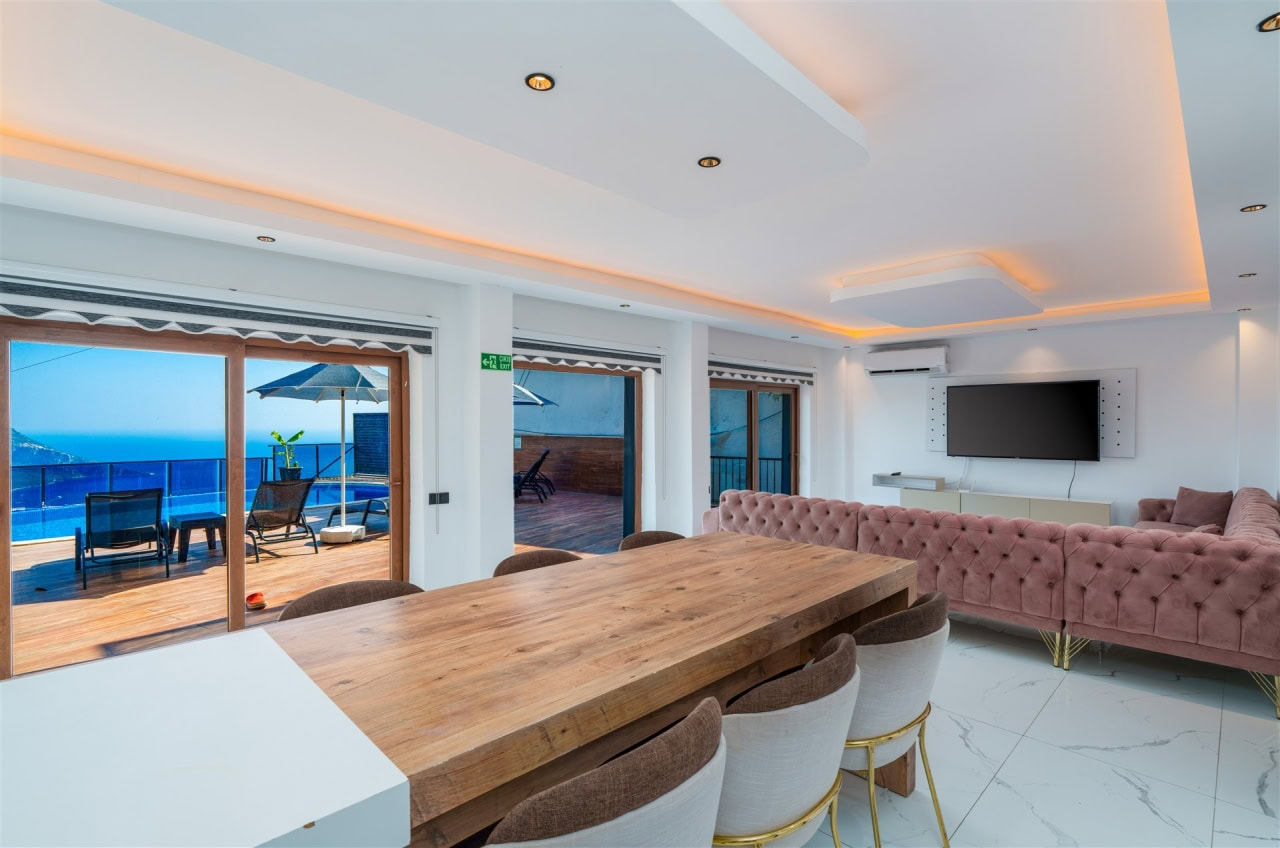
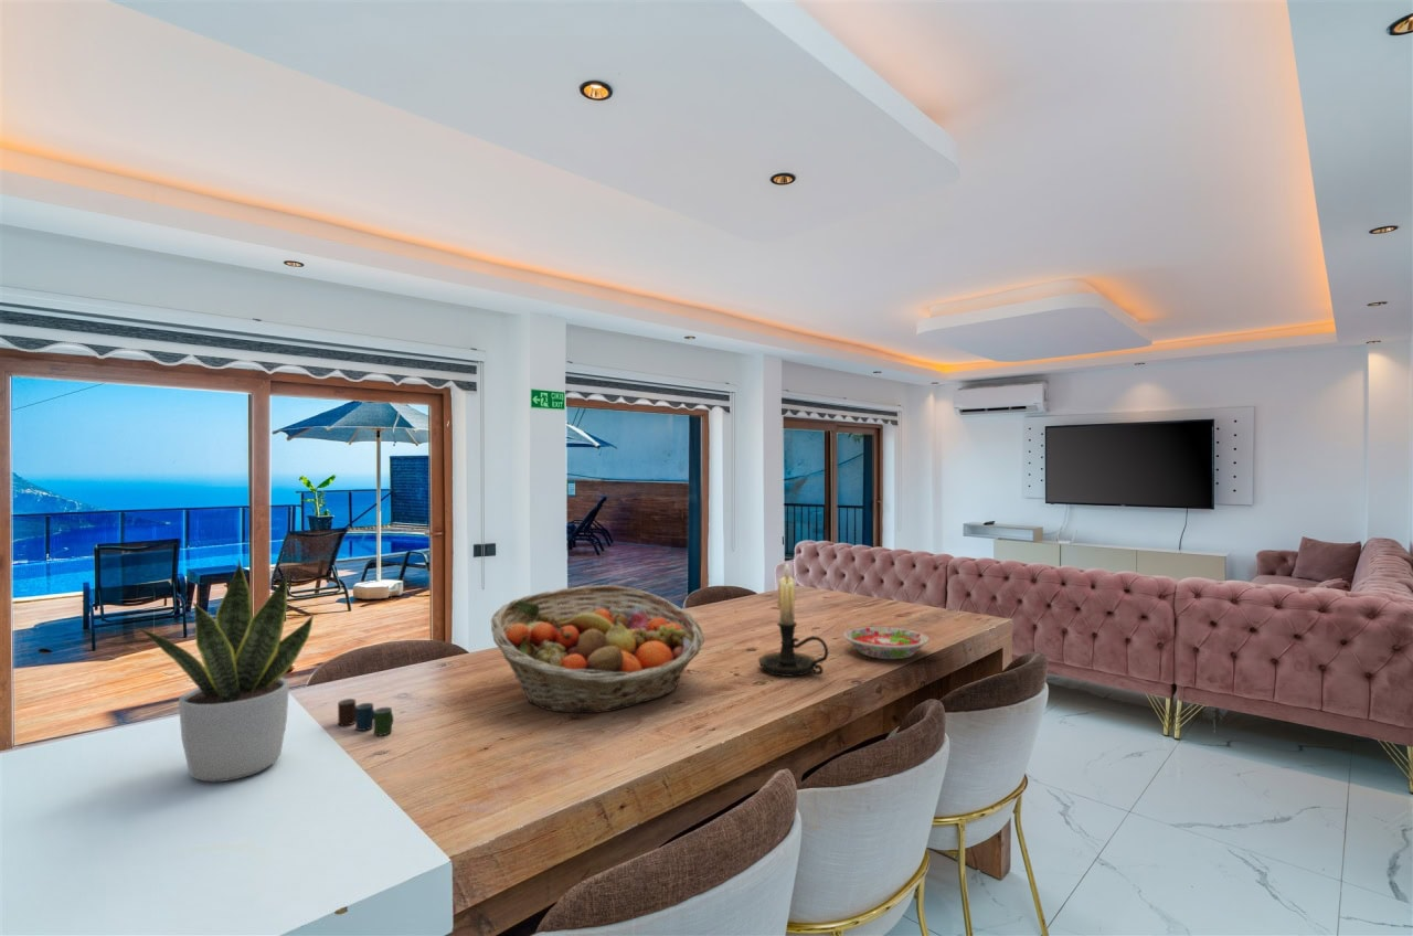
+ bowl [843,625,931,660]
+ potted plant [132,557,315,783]
+ fruit basket [490,584,705,714]
+ cup [337,698,394,736]
+ candle holder [757,562,829,678]
